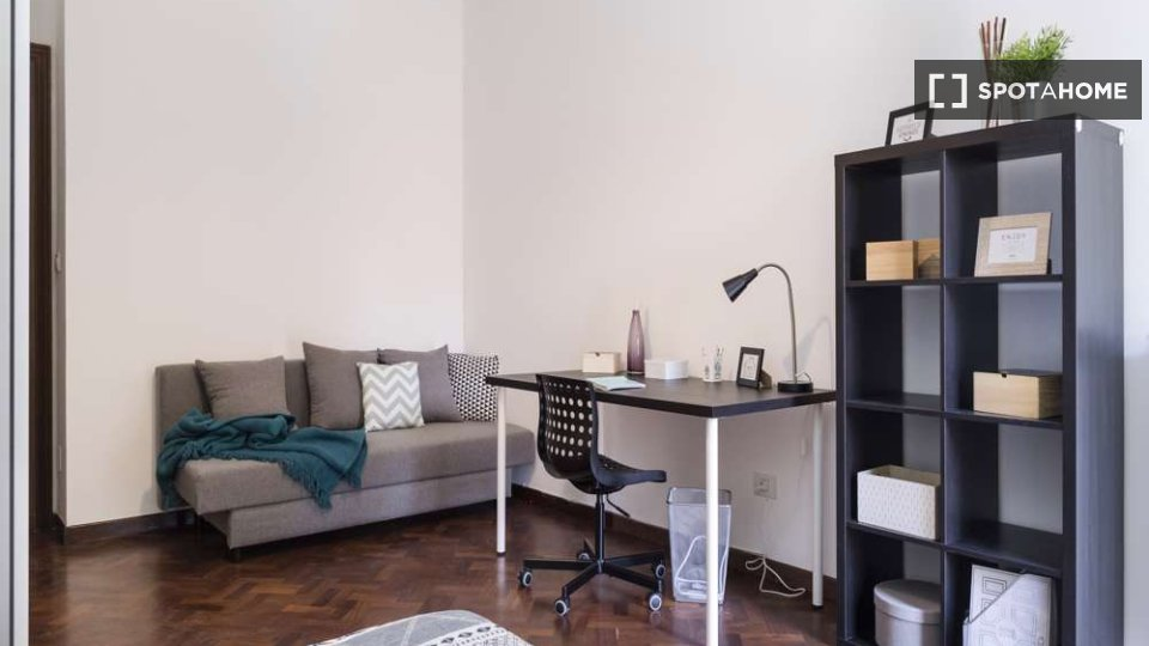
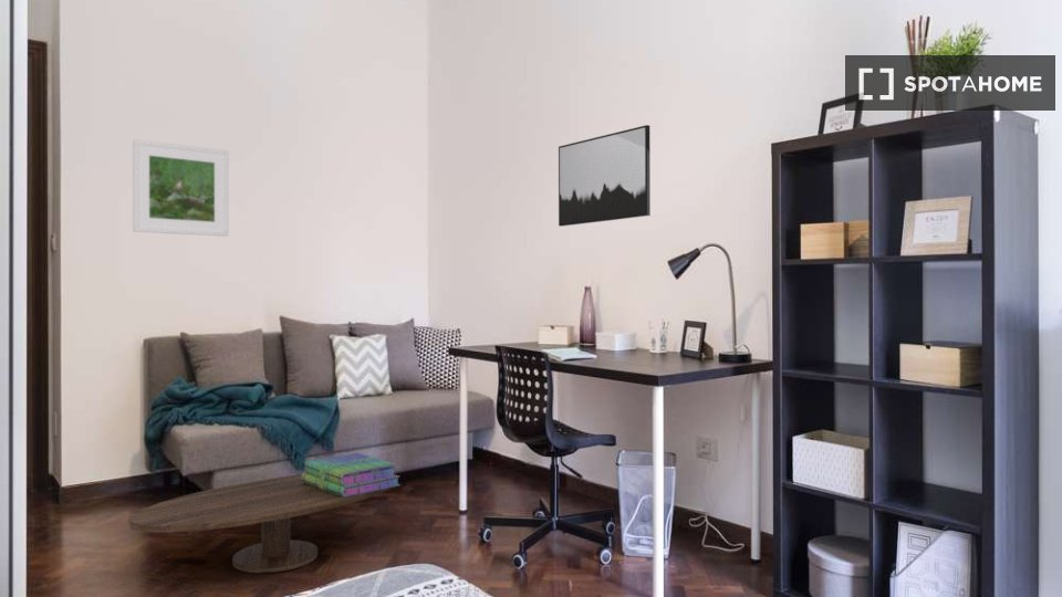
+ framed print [132,138,230,238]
+ stack of books [301,452,402,498]
+ coffee table [128,473,391,574]
+ wall art [558,124,652,227]
